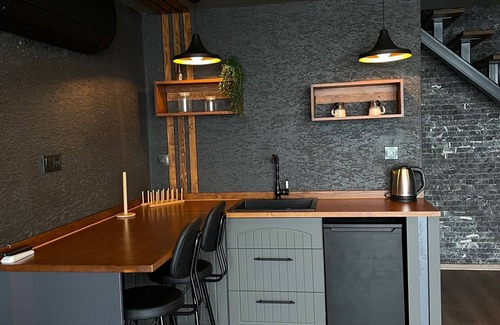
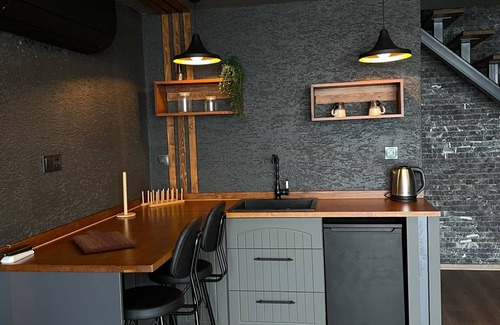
+ cutting board [71,229,138,254]
